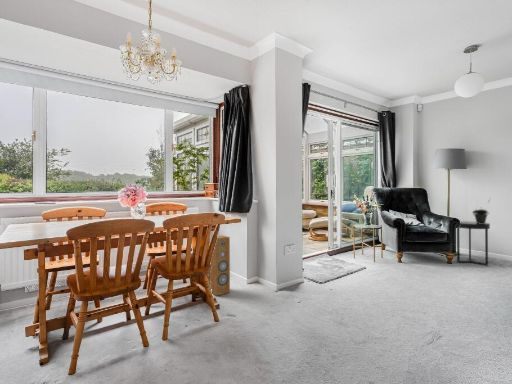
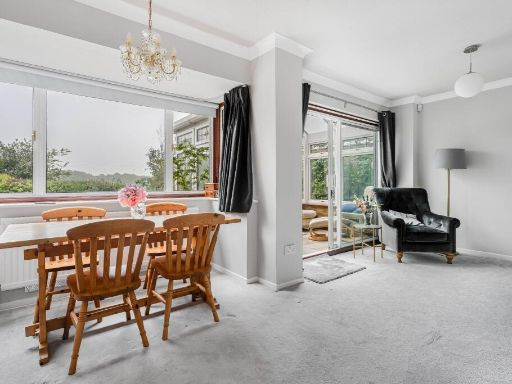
- side table [456,220,491,266]
- potted plant [471,198,491,224]
- speaker [209,235,231,297]
